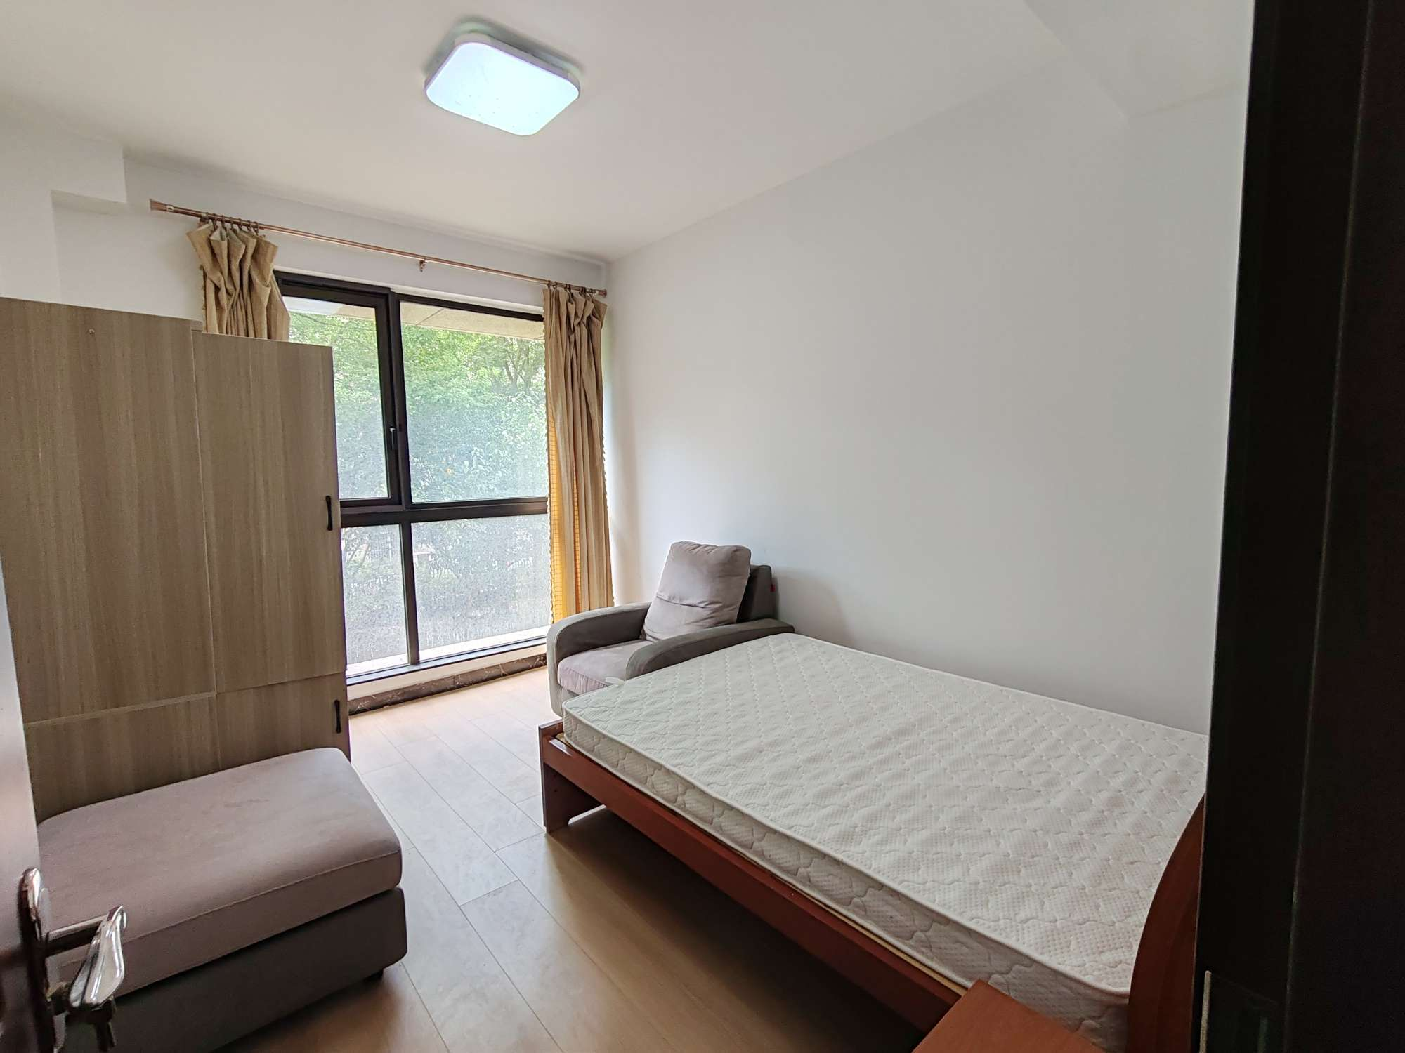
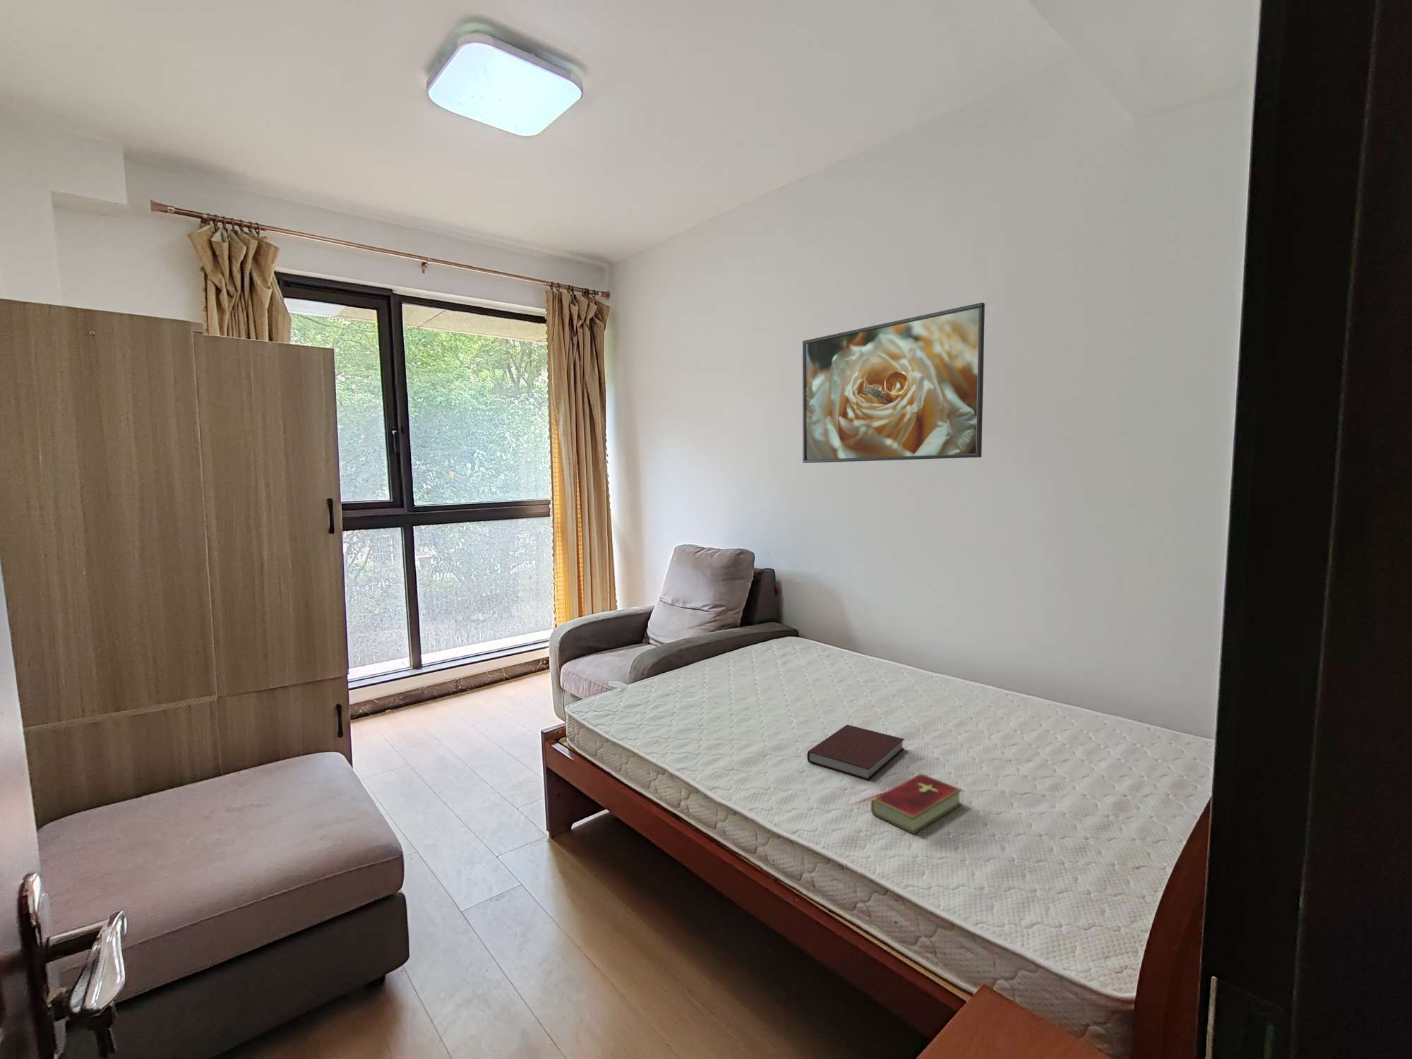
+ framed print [802,303,985,464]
+ hardcover book [871,772,963,834]
+ notebook [806,724,905,781]
